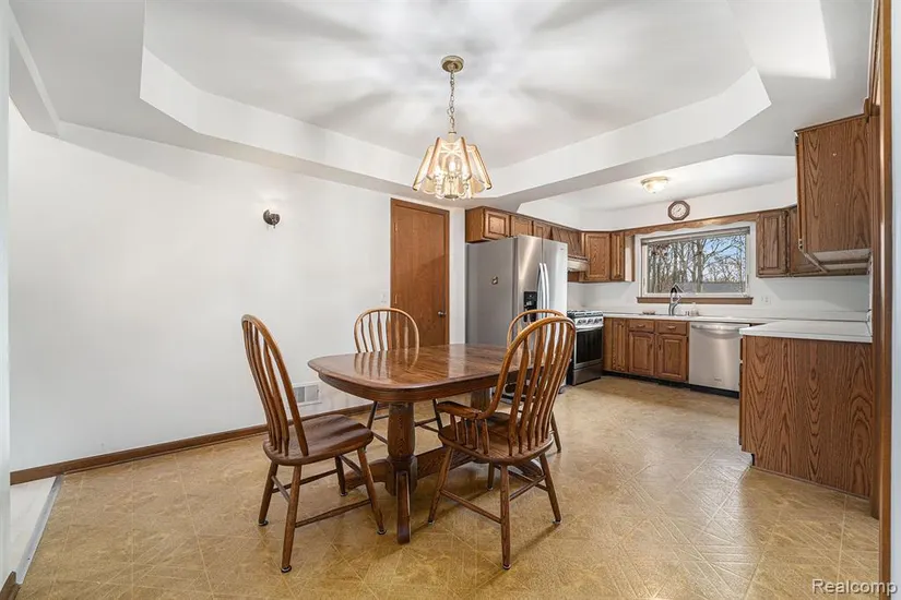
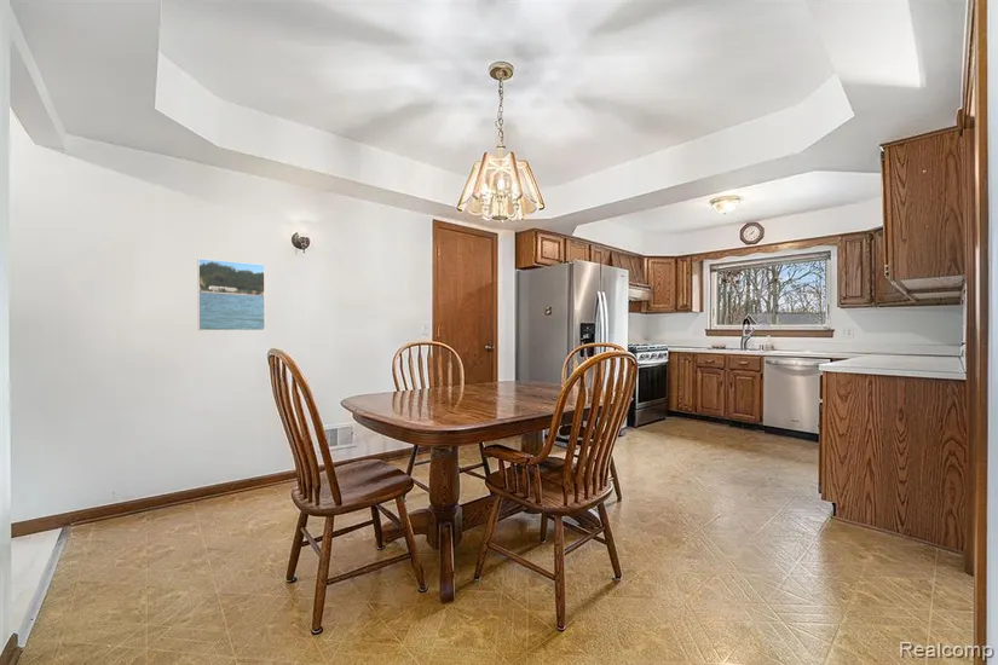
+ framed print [196,258,266,331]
